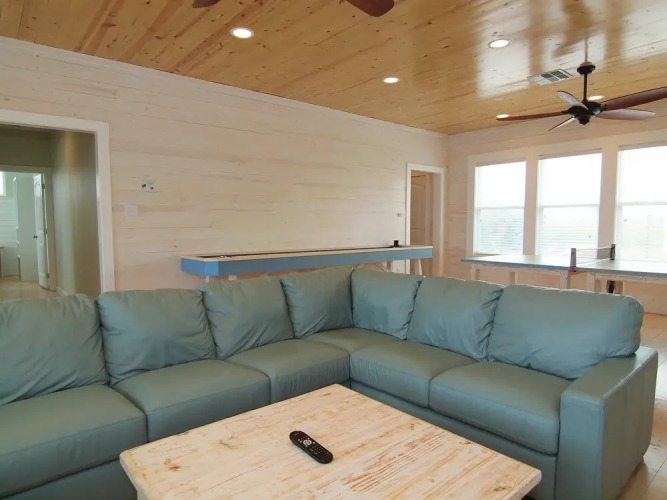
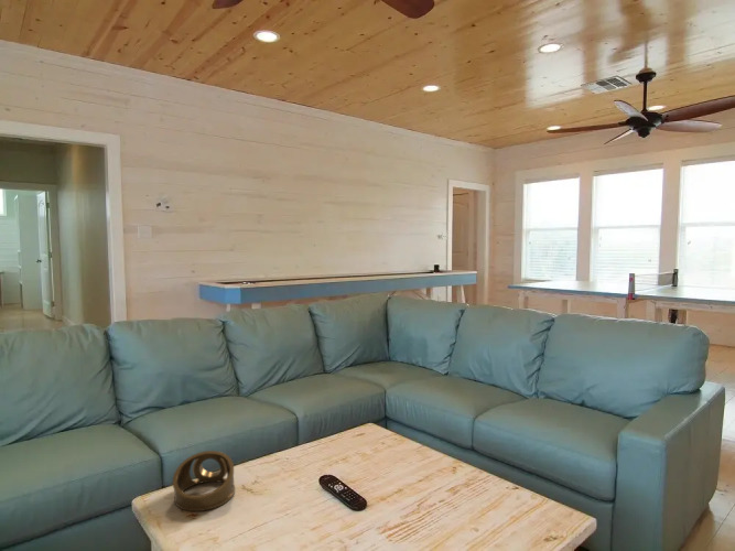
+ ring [172,450,236,512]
